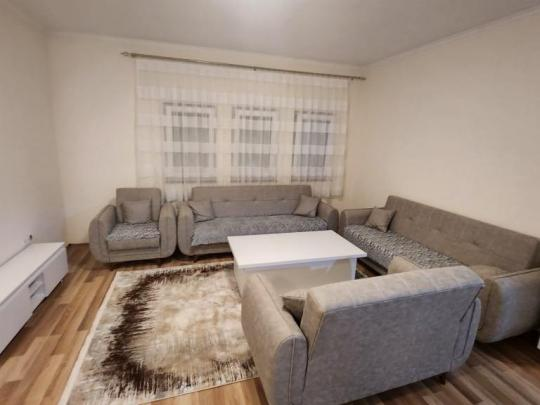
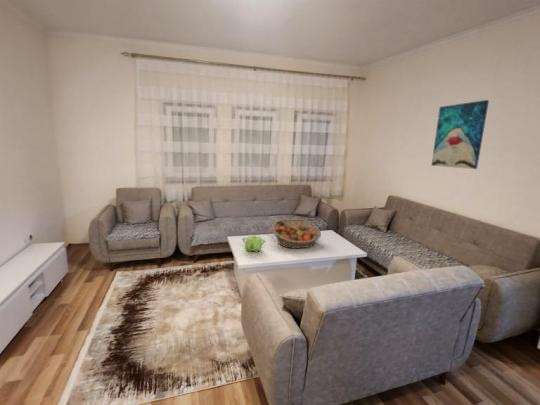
+ teapot [241,235,266,253]
+ wall art [430,99,490,170]
+ fruit basket [271,218,322,249]
